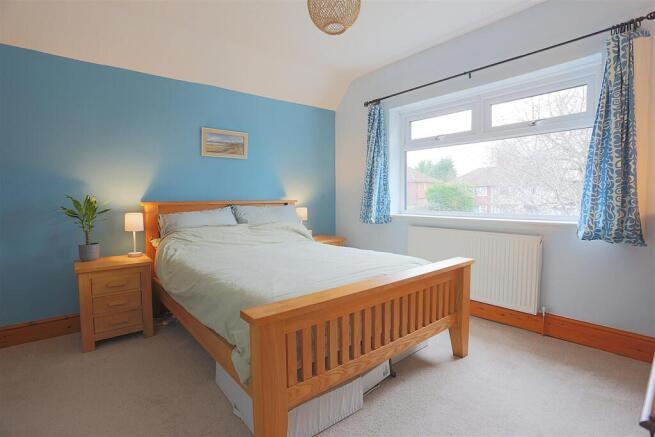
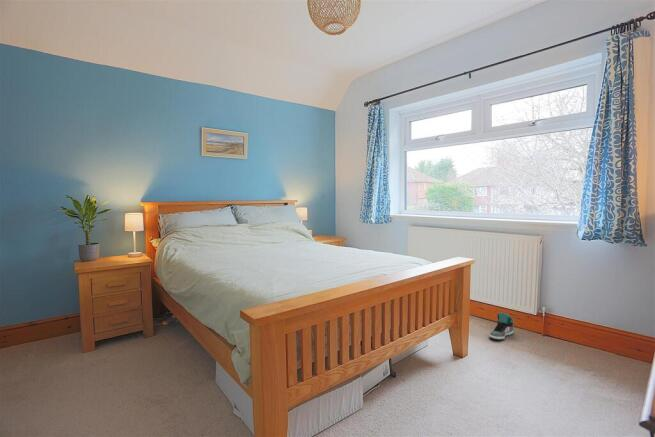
+ sneaker [488,312,515,341]
